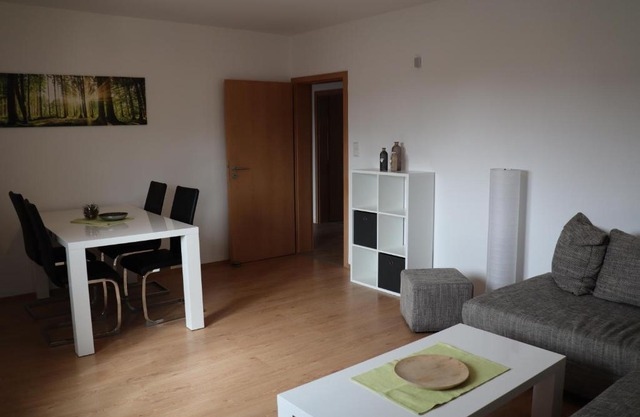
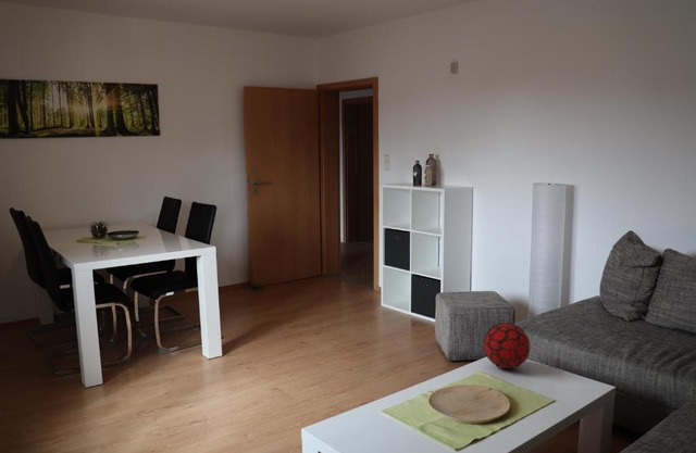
+ decorative orb [482,322,531,370]
